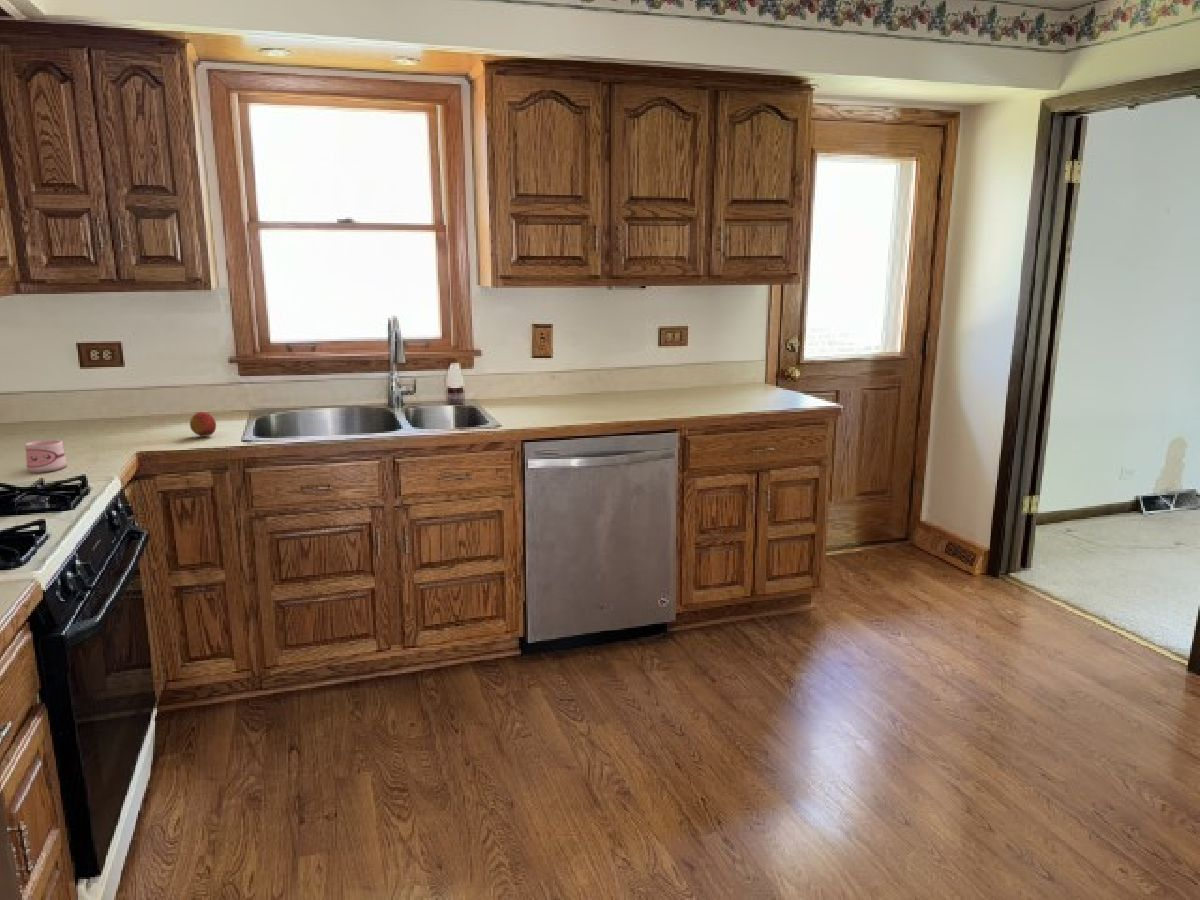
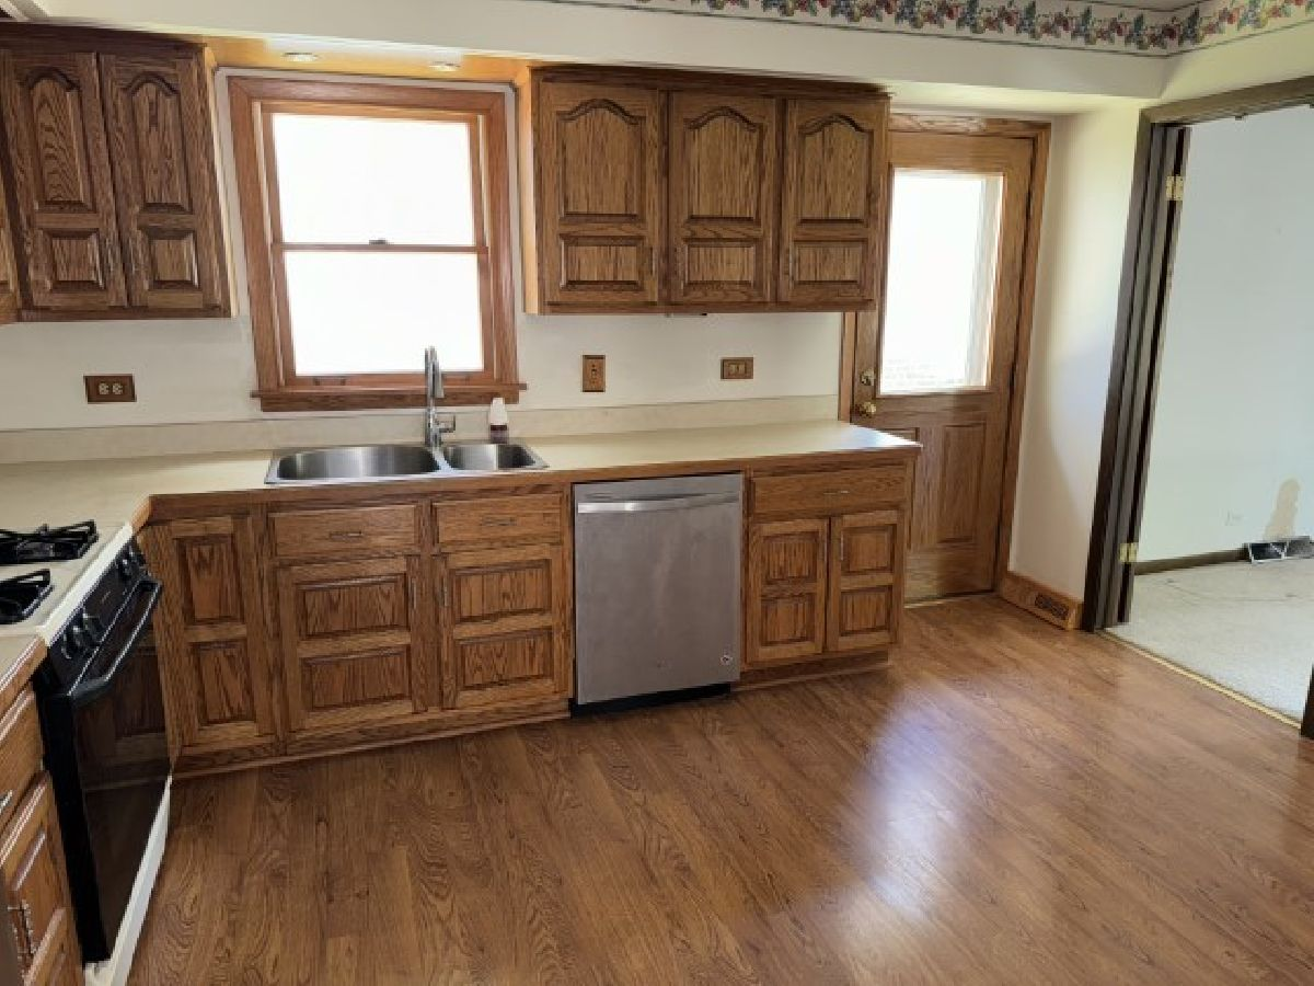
- mug [24,439,68,474]
- apple [189,411,217,438]
